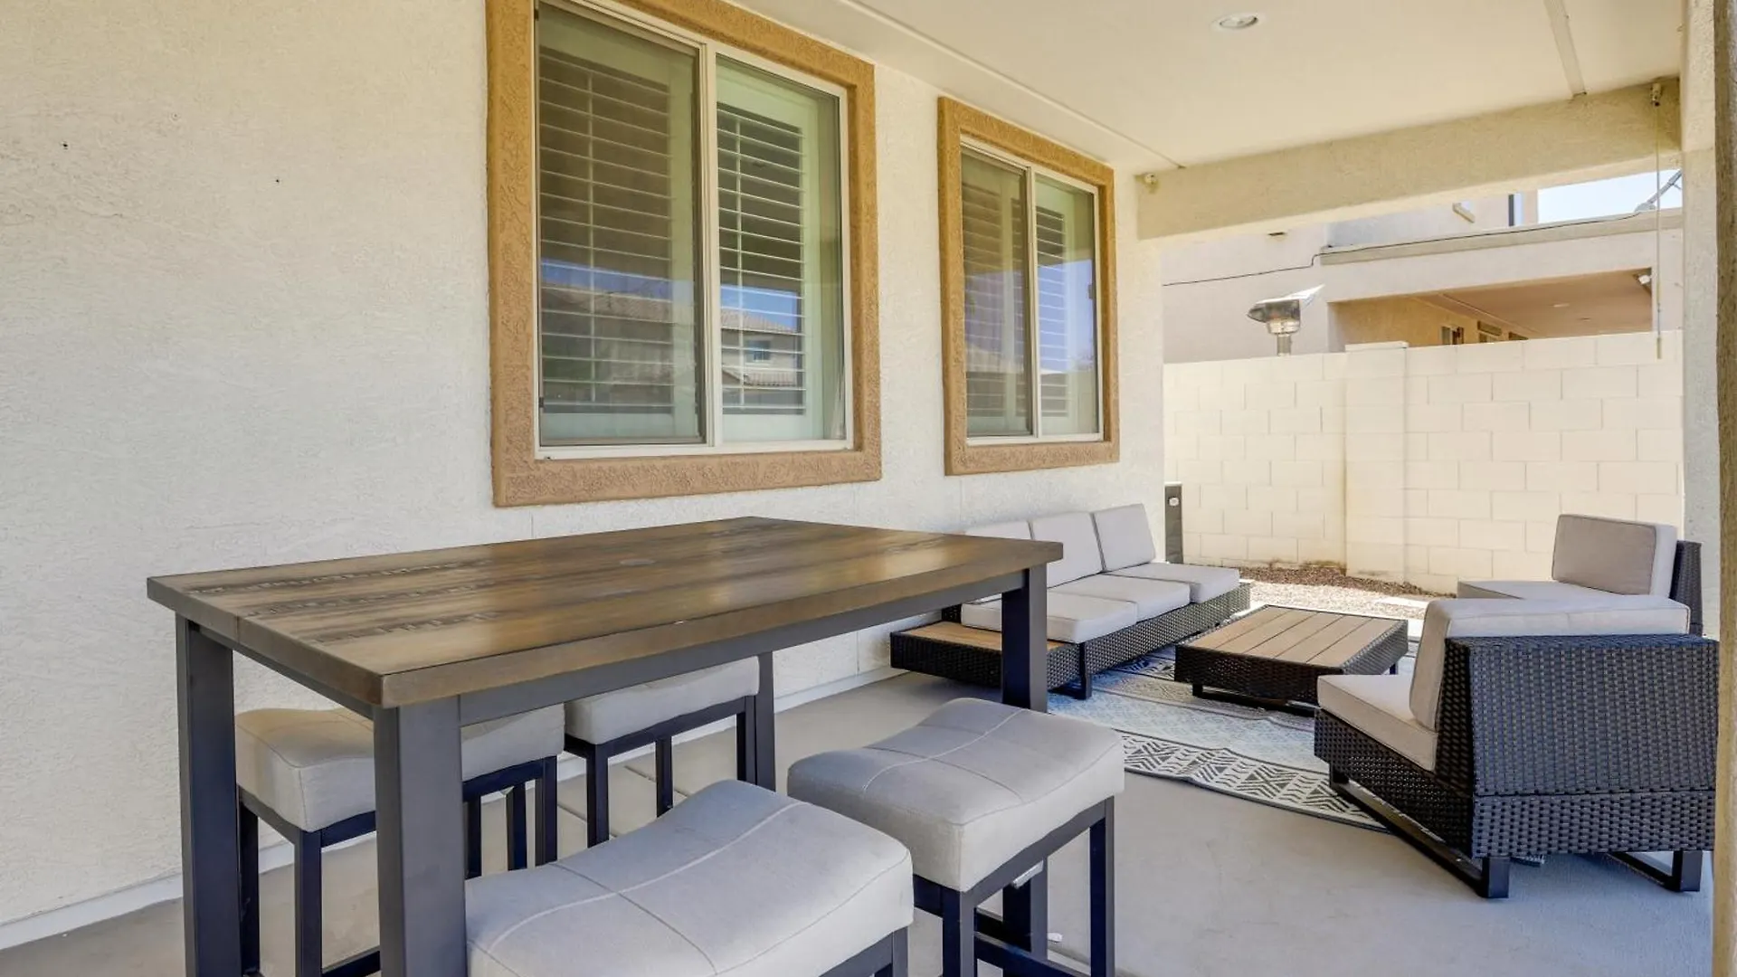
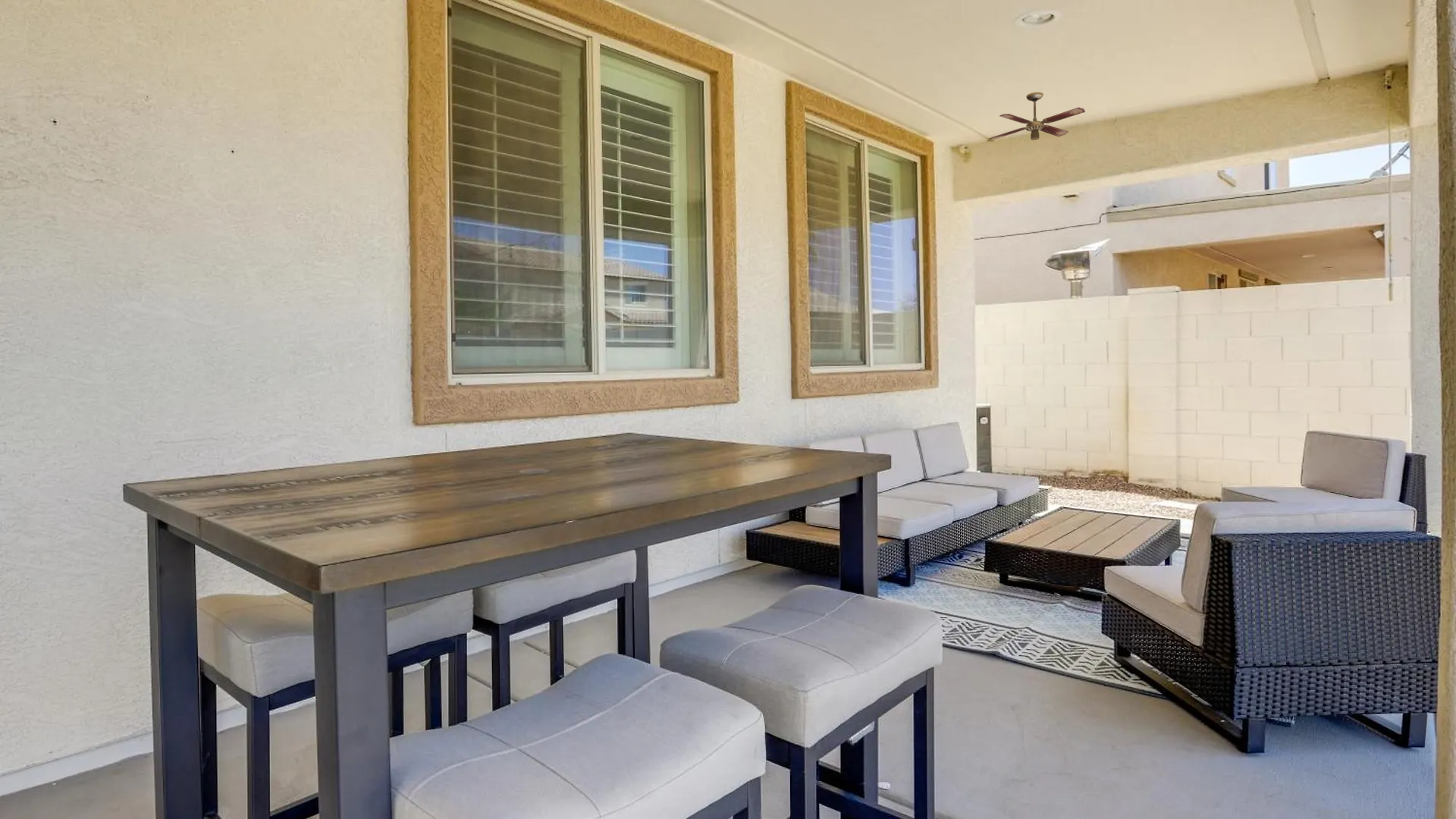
+ ceiling fan [989,92,1086,141]
